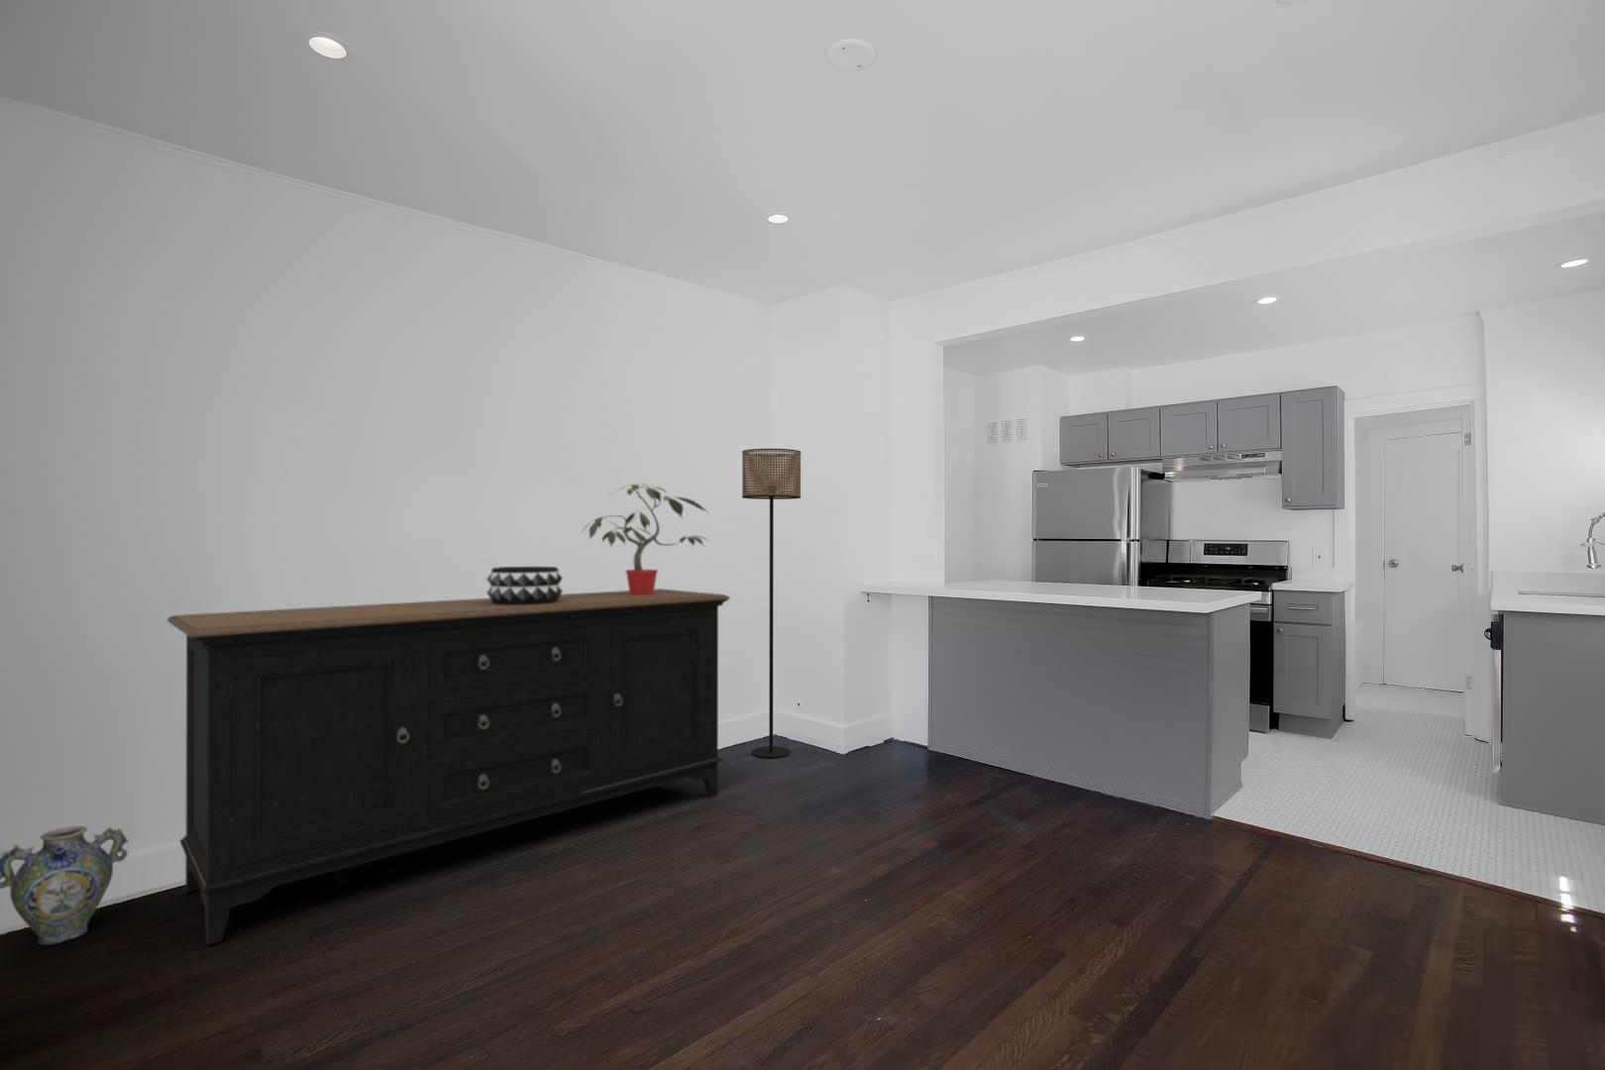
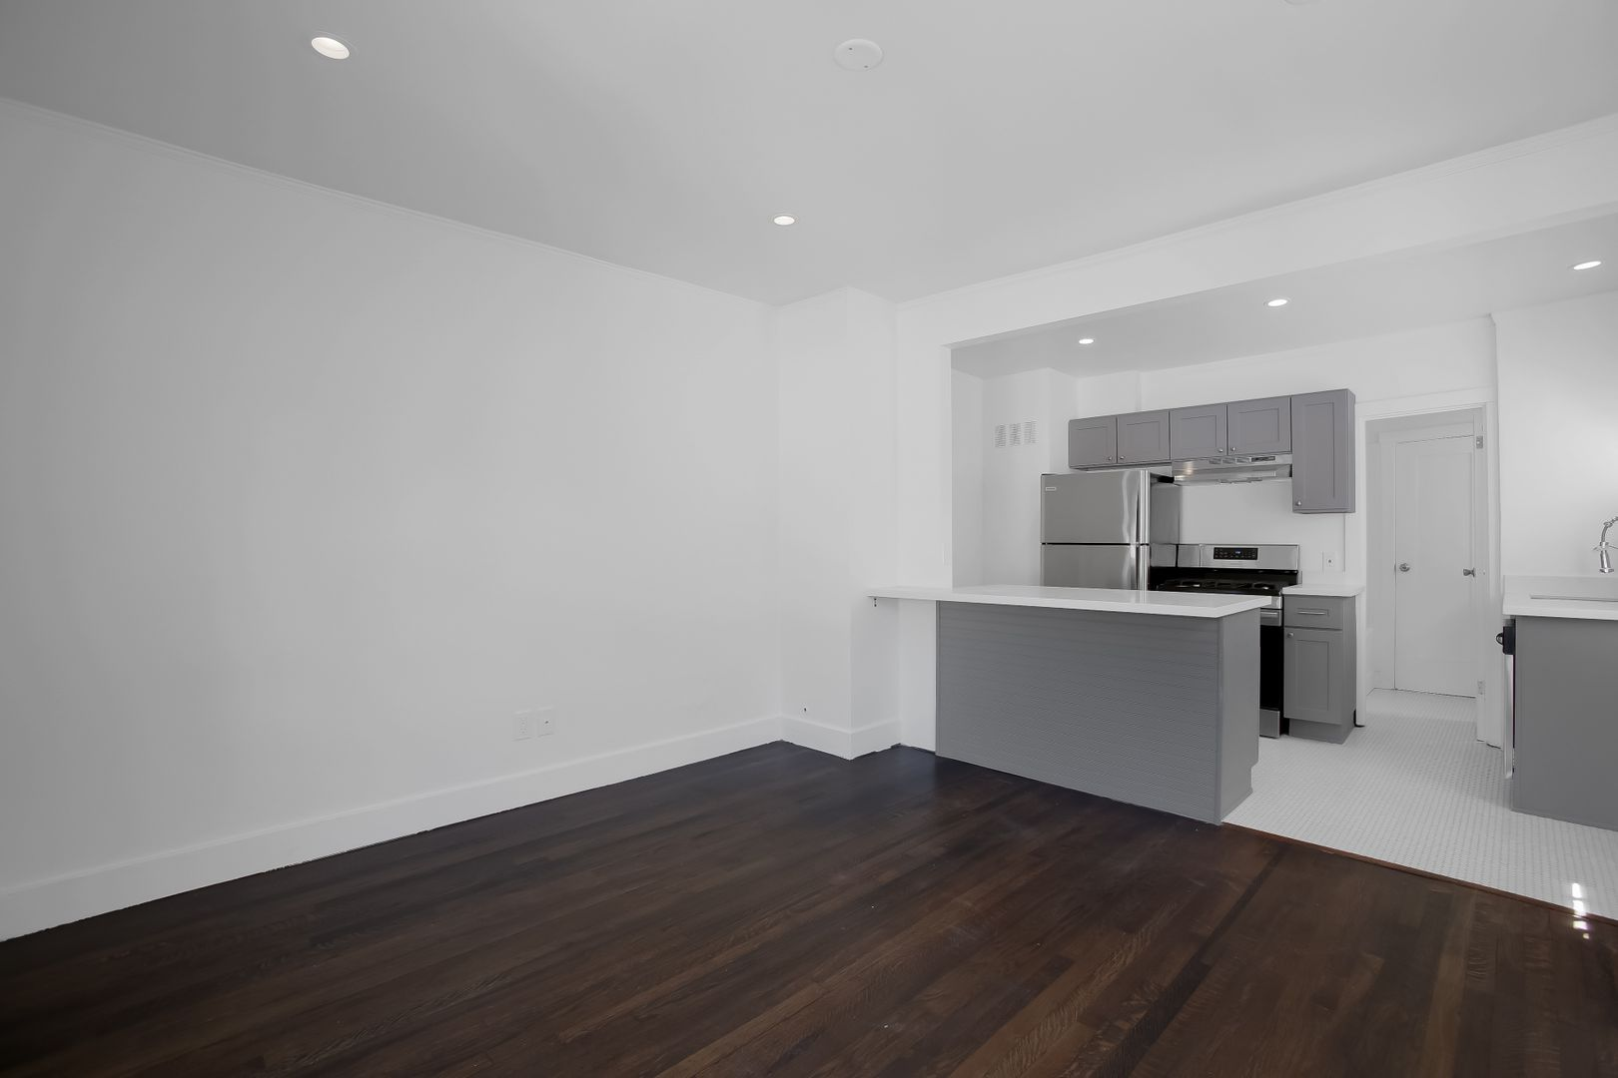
- sideboard [166,588,731,946]
- floor lamp [742,448,801,758]
- potted plant [579,482,713,596]
- decorative bowl [486,566,564,605]
- ceramic jug [0,825,129,945]
